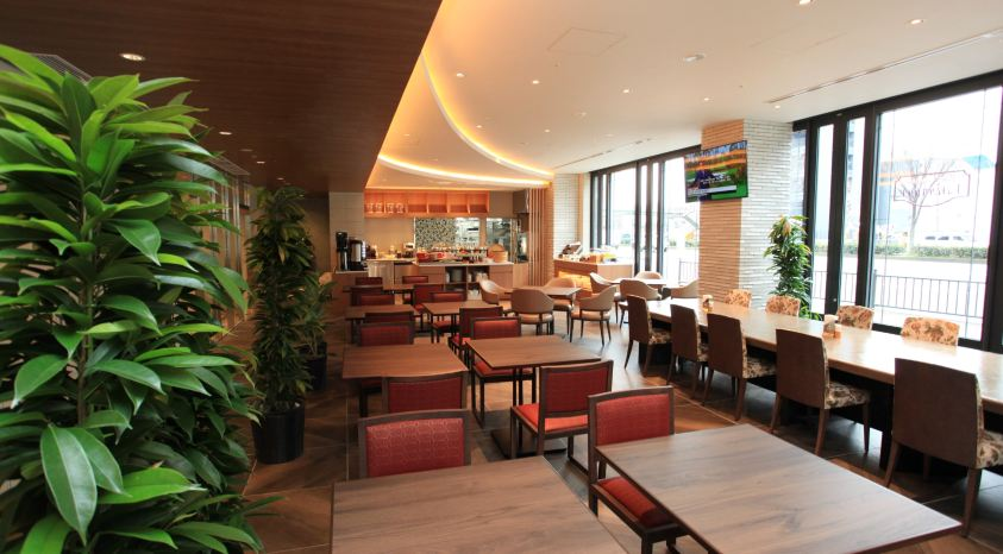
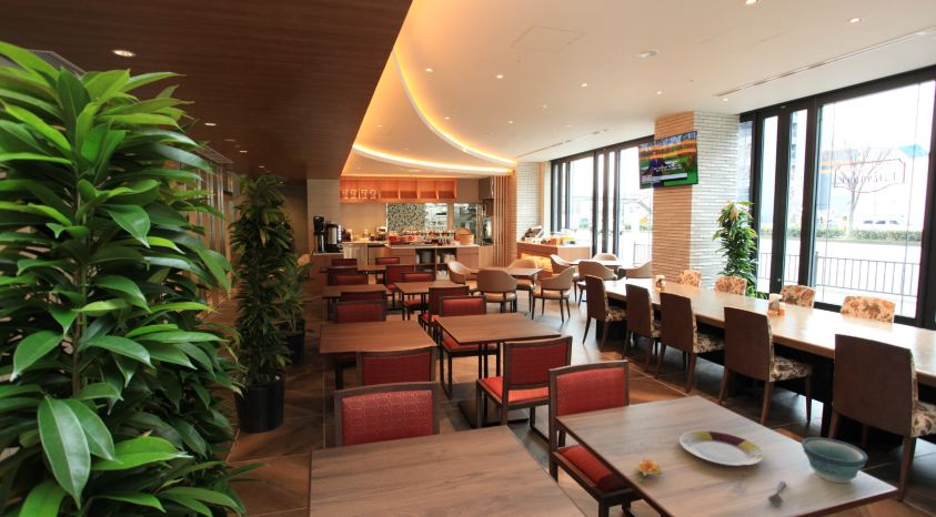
+ soupspoon [766,479,787,508]
+ plate [678,429,765,467]
+ flower [633,457,663,483]
+ bowl [801,436,869,484]
